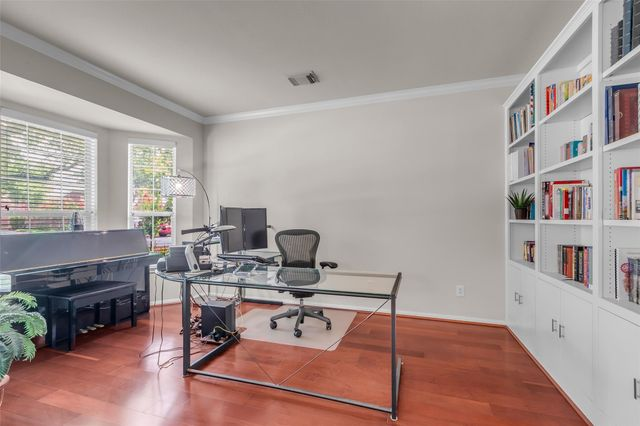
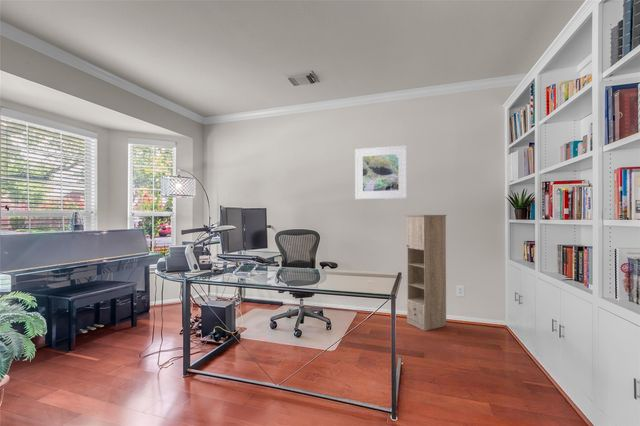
+ storage cabinet [404,214,448,332]
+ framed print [354,145,408,200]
